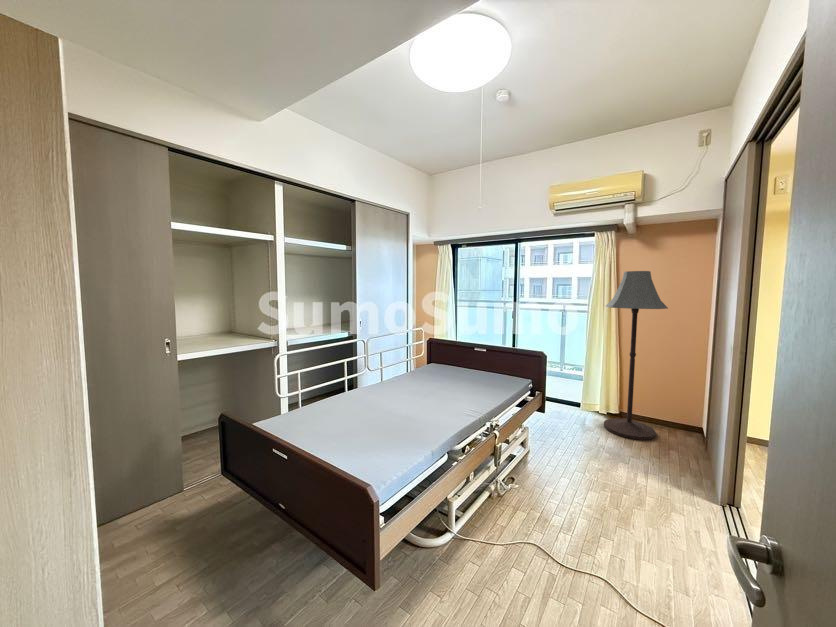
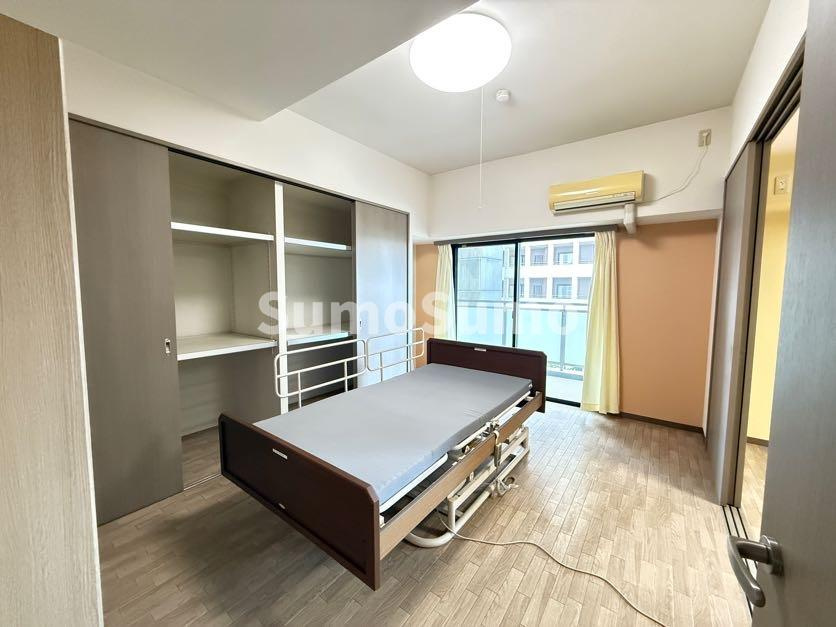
- floor lamp [603,270,669,441]
